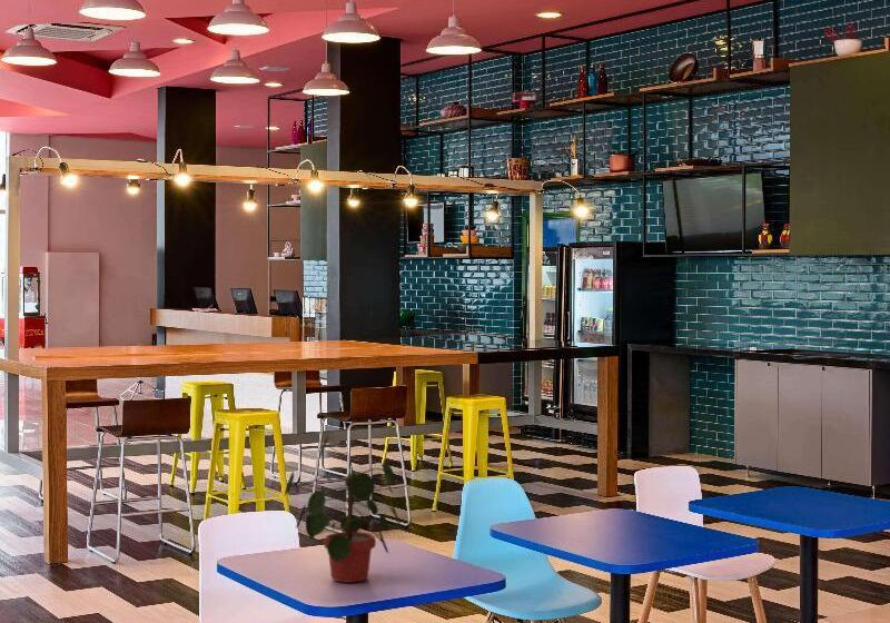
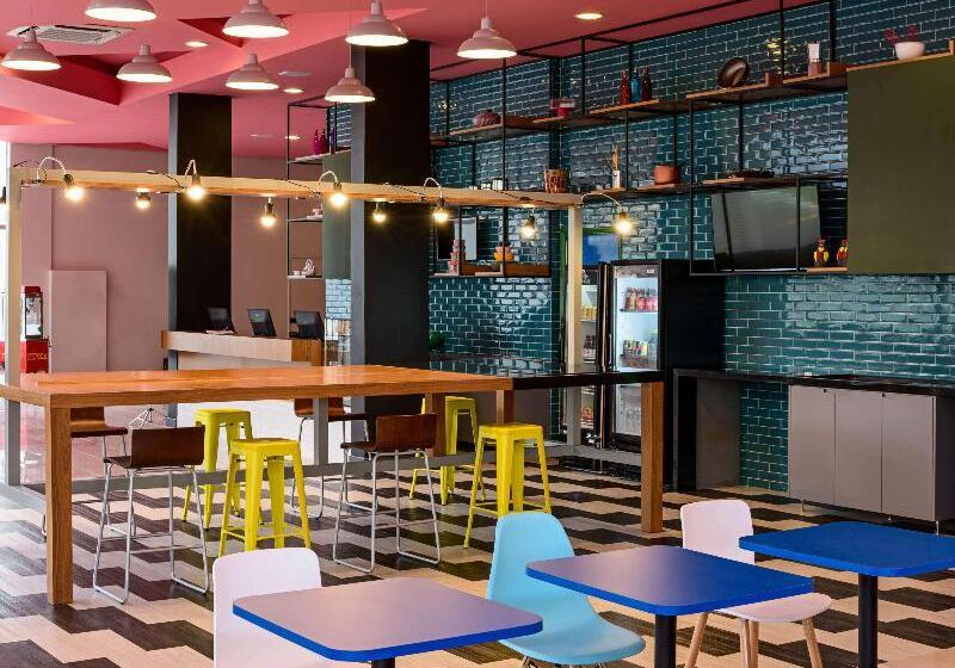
- potted plant [283,433,402,584]
